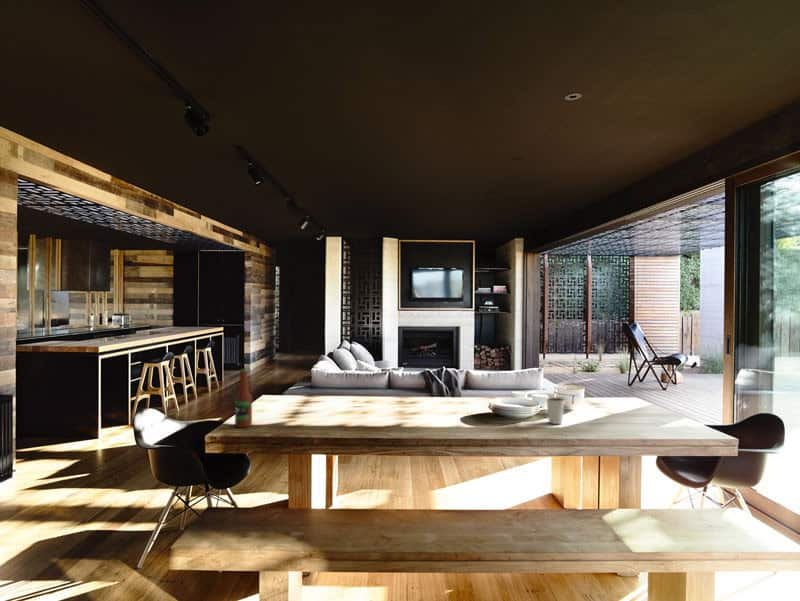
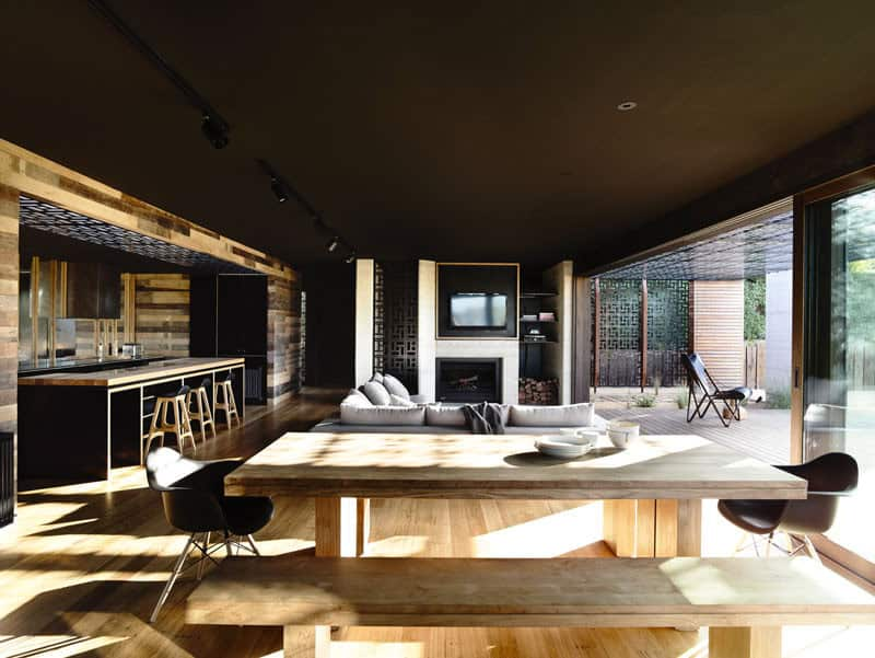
- dixie cup [545,396,566,425]
- bottle [234,368,253,429]
